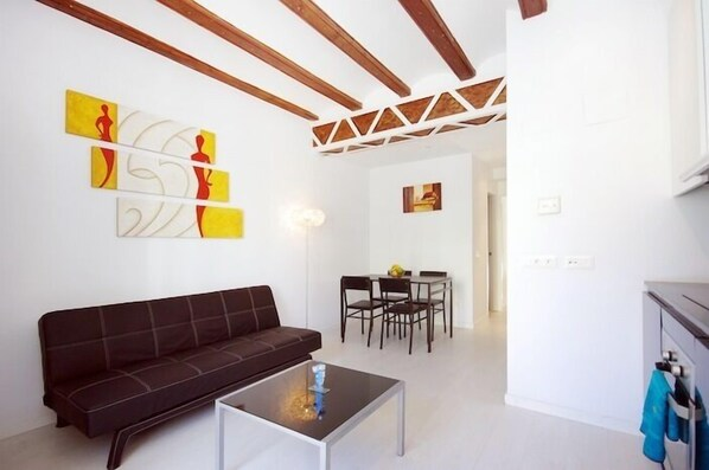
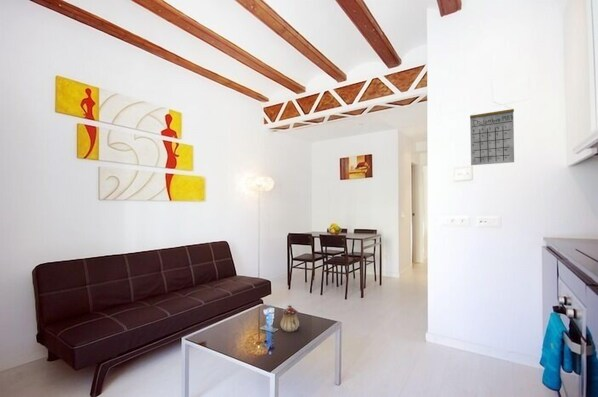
+ calendar [469,101,515,166]
+ teapot [279,304,300,333]
